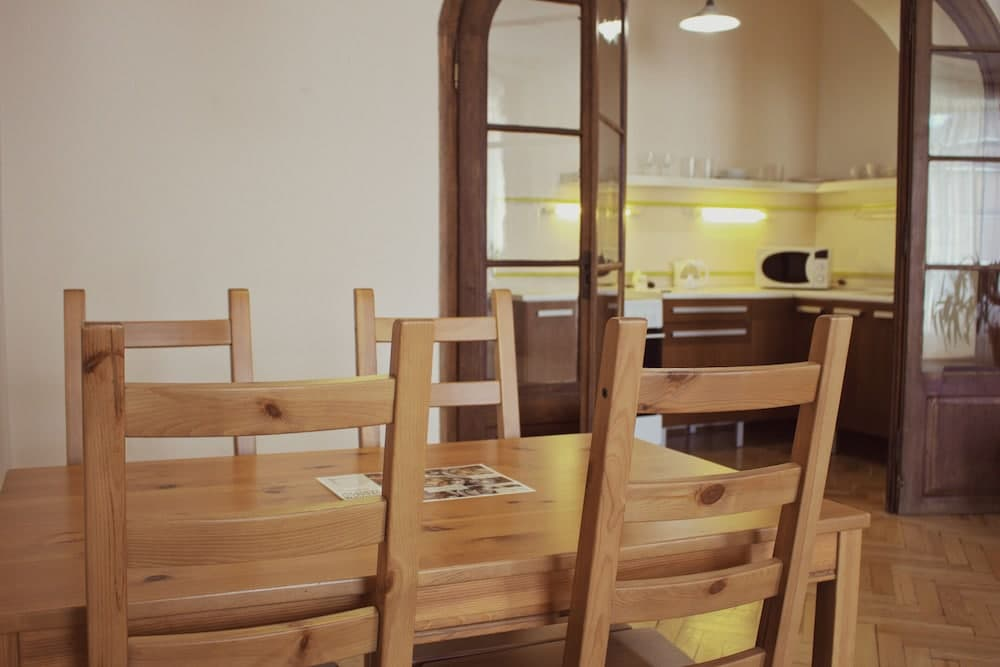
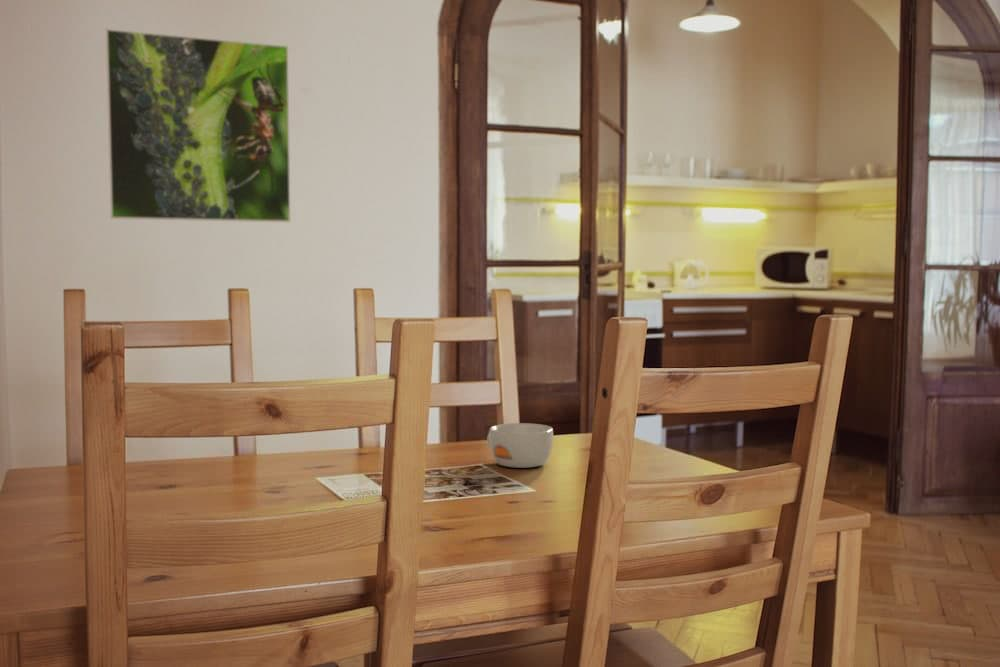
+ bowl [486,422,554,469]
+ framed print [105,28,291,223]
